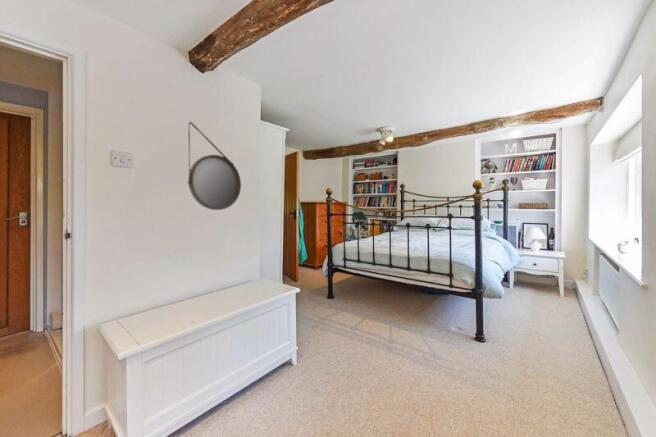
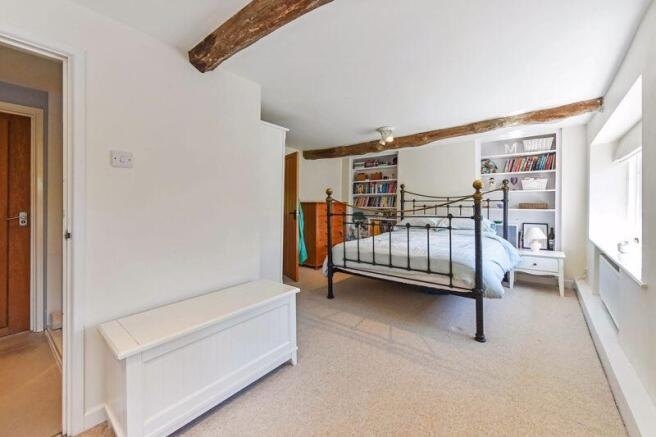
- home mirror [187,121,242,211]
